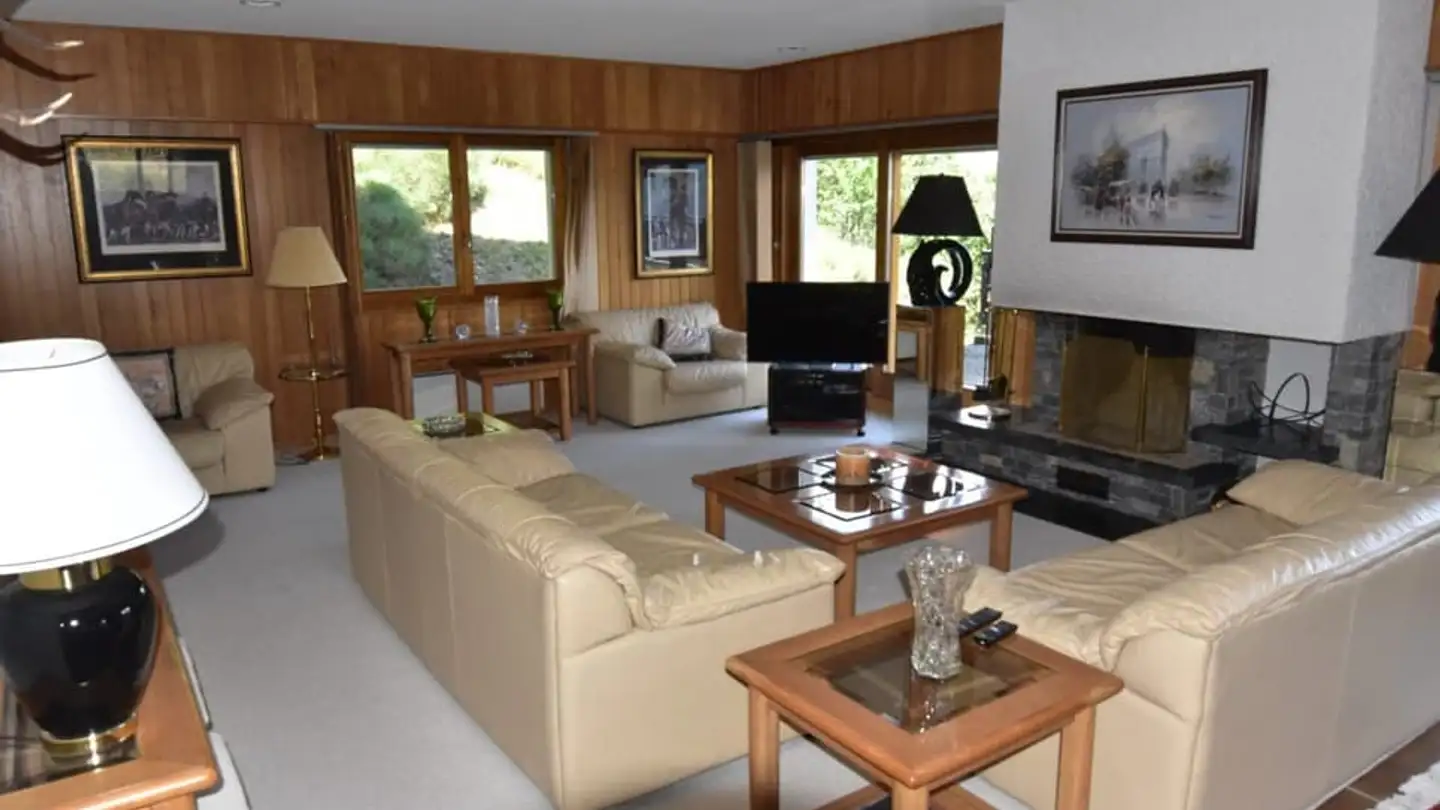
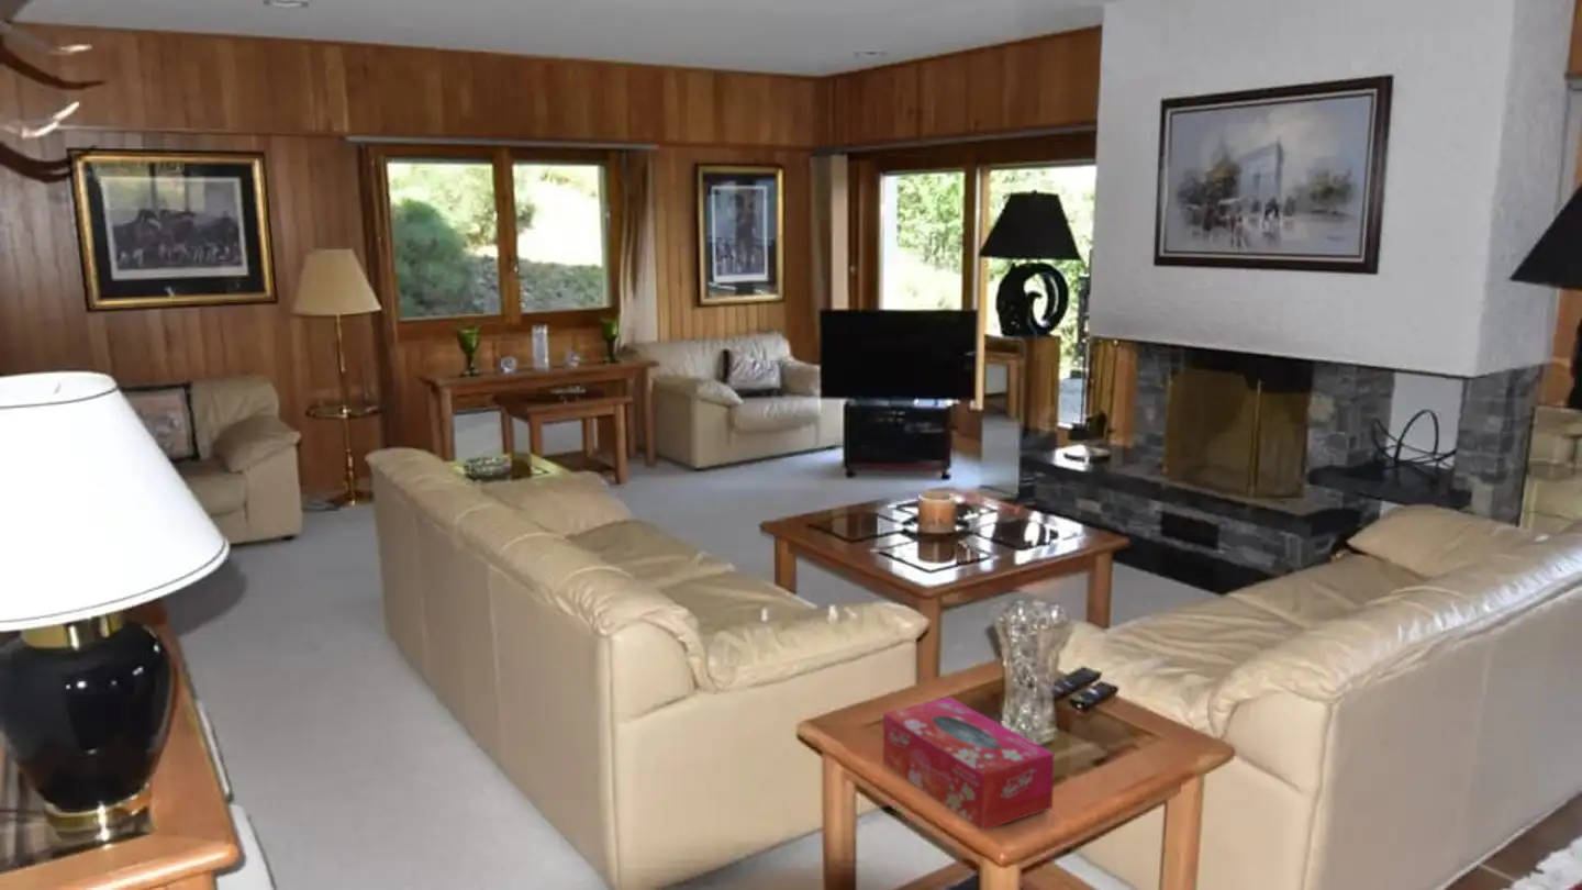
+ tissue box [882,696,1055,832]
